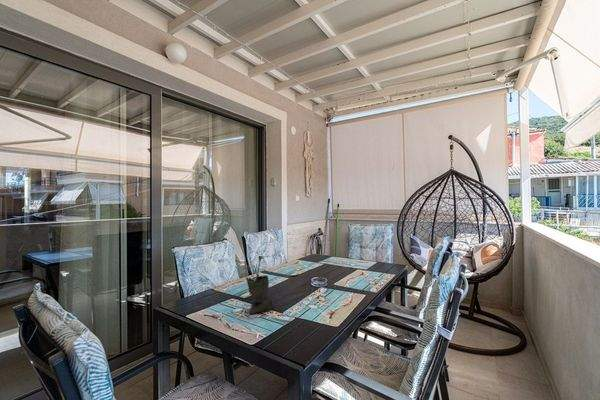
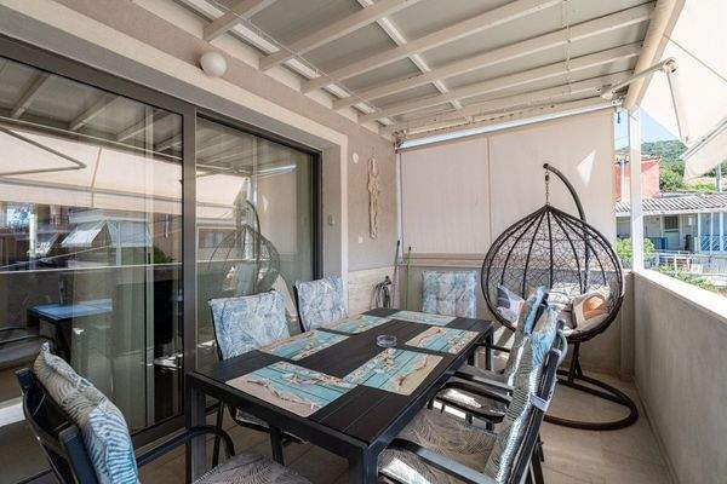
- potted plant [245,255,275,314]
